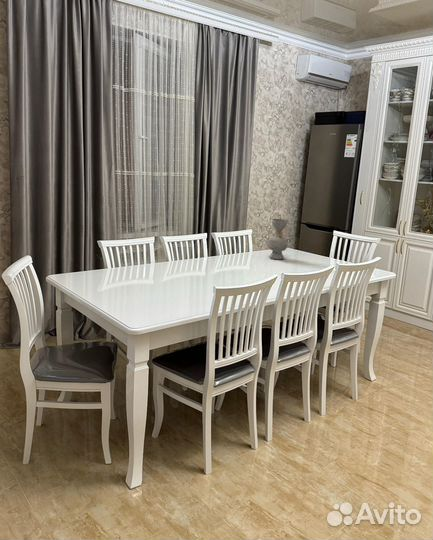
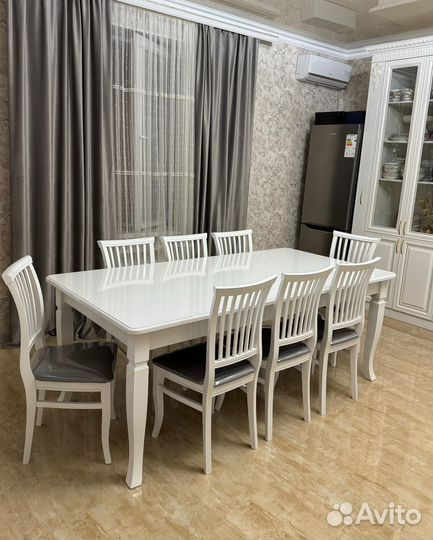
- decorative vase [267,218,289,260]
